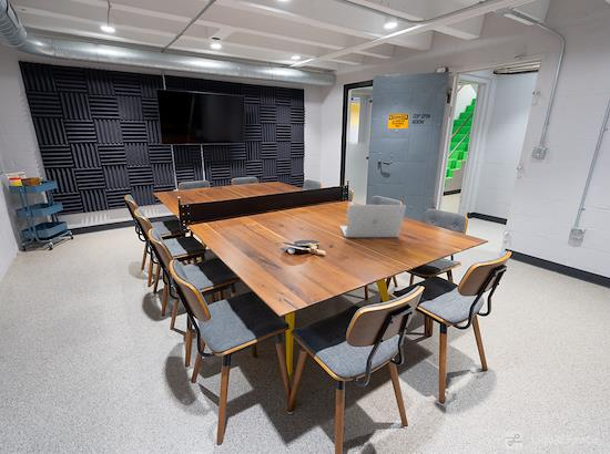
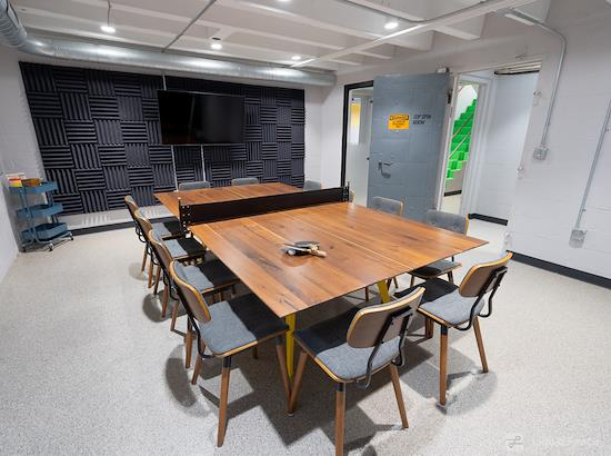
- laptop [339,204,407,238]
